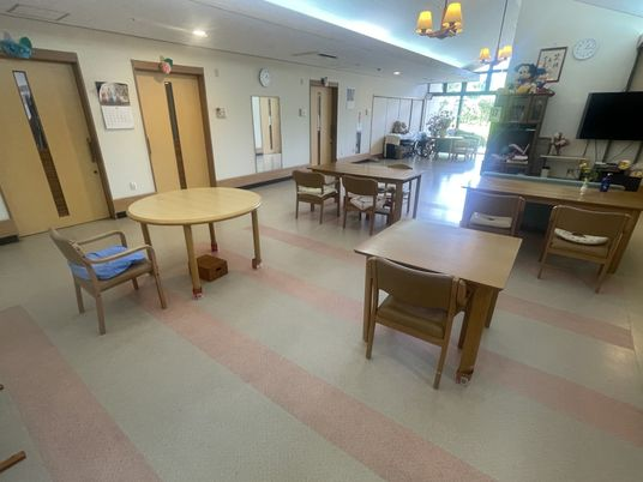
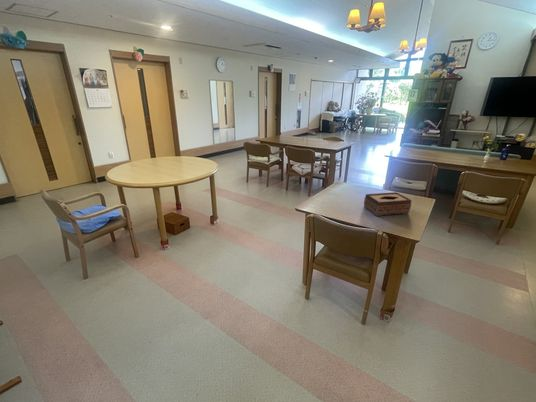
+ tissue box [363,191,413,217]
